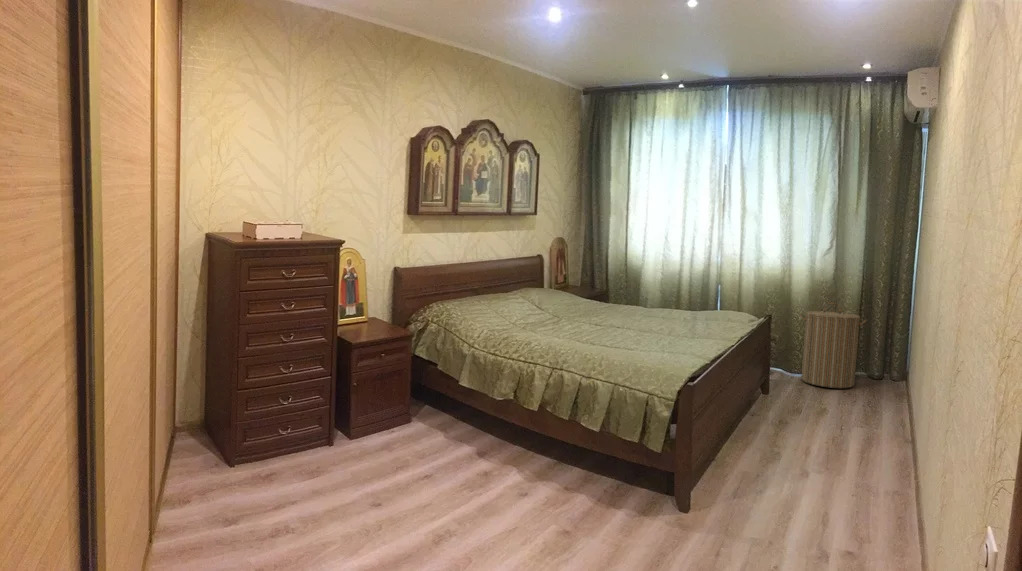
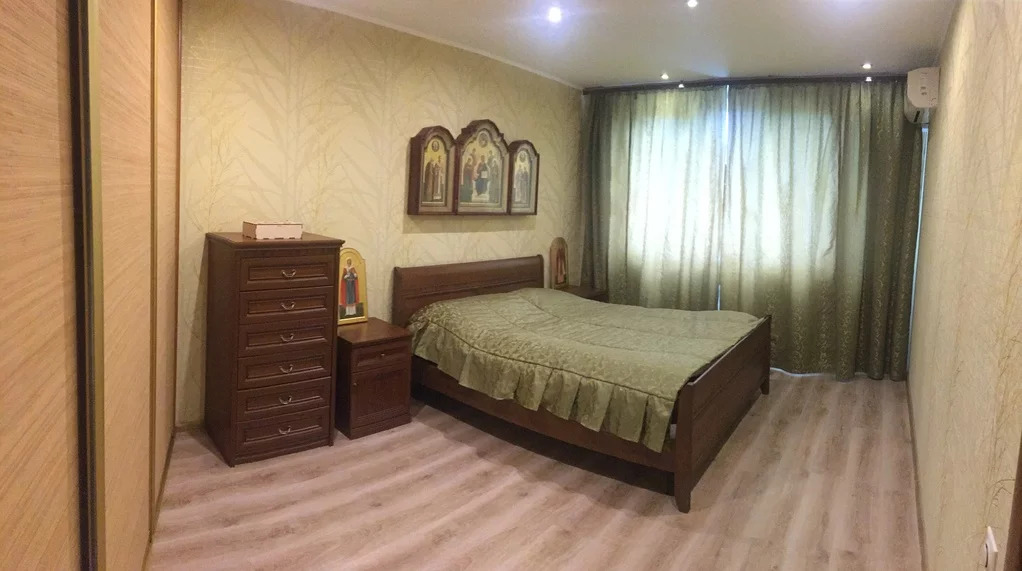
- laundry hamper [799,302,868,389]
